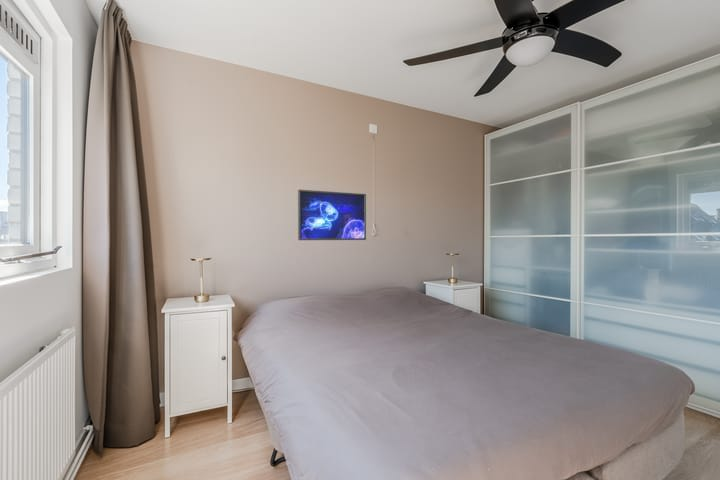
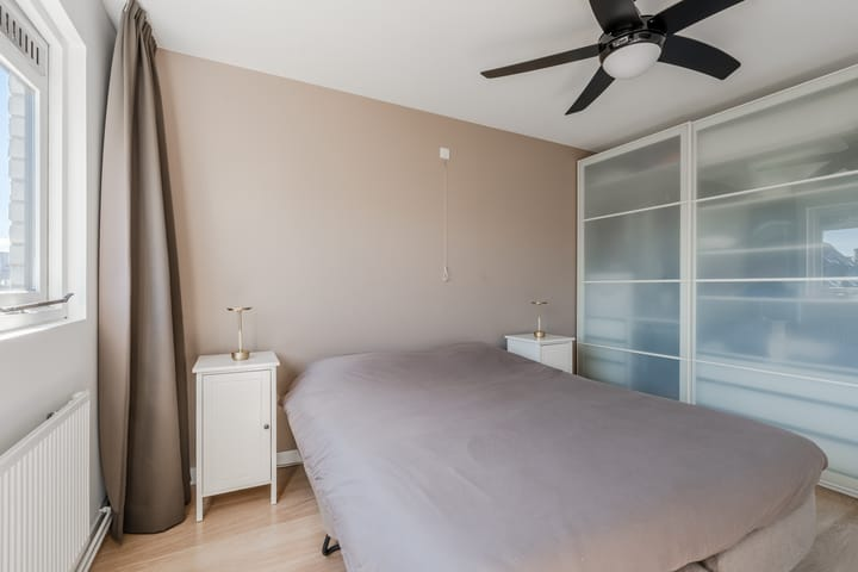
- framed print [297,189,367,241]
